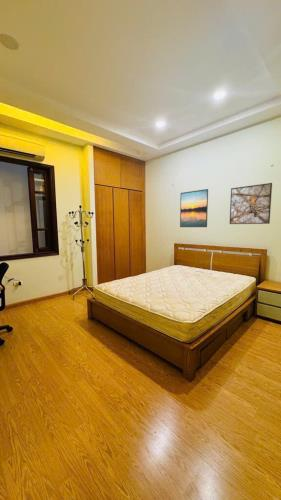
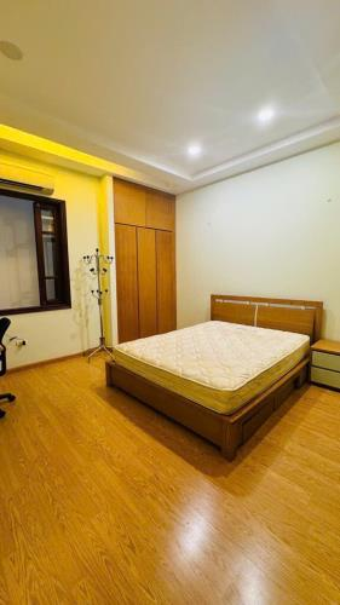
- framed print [179,188,209,228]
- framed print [229,182,273,225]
